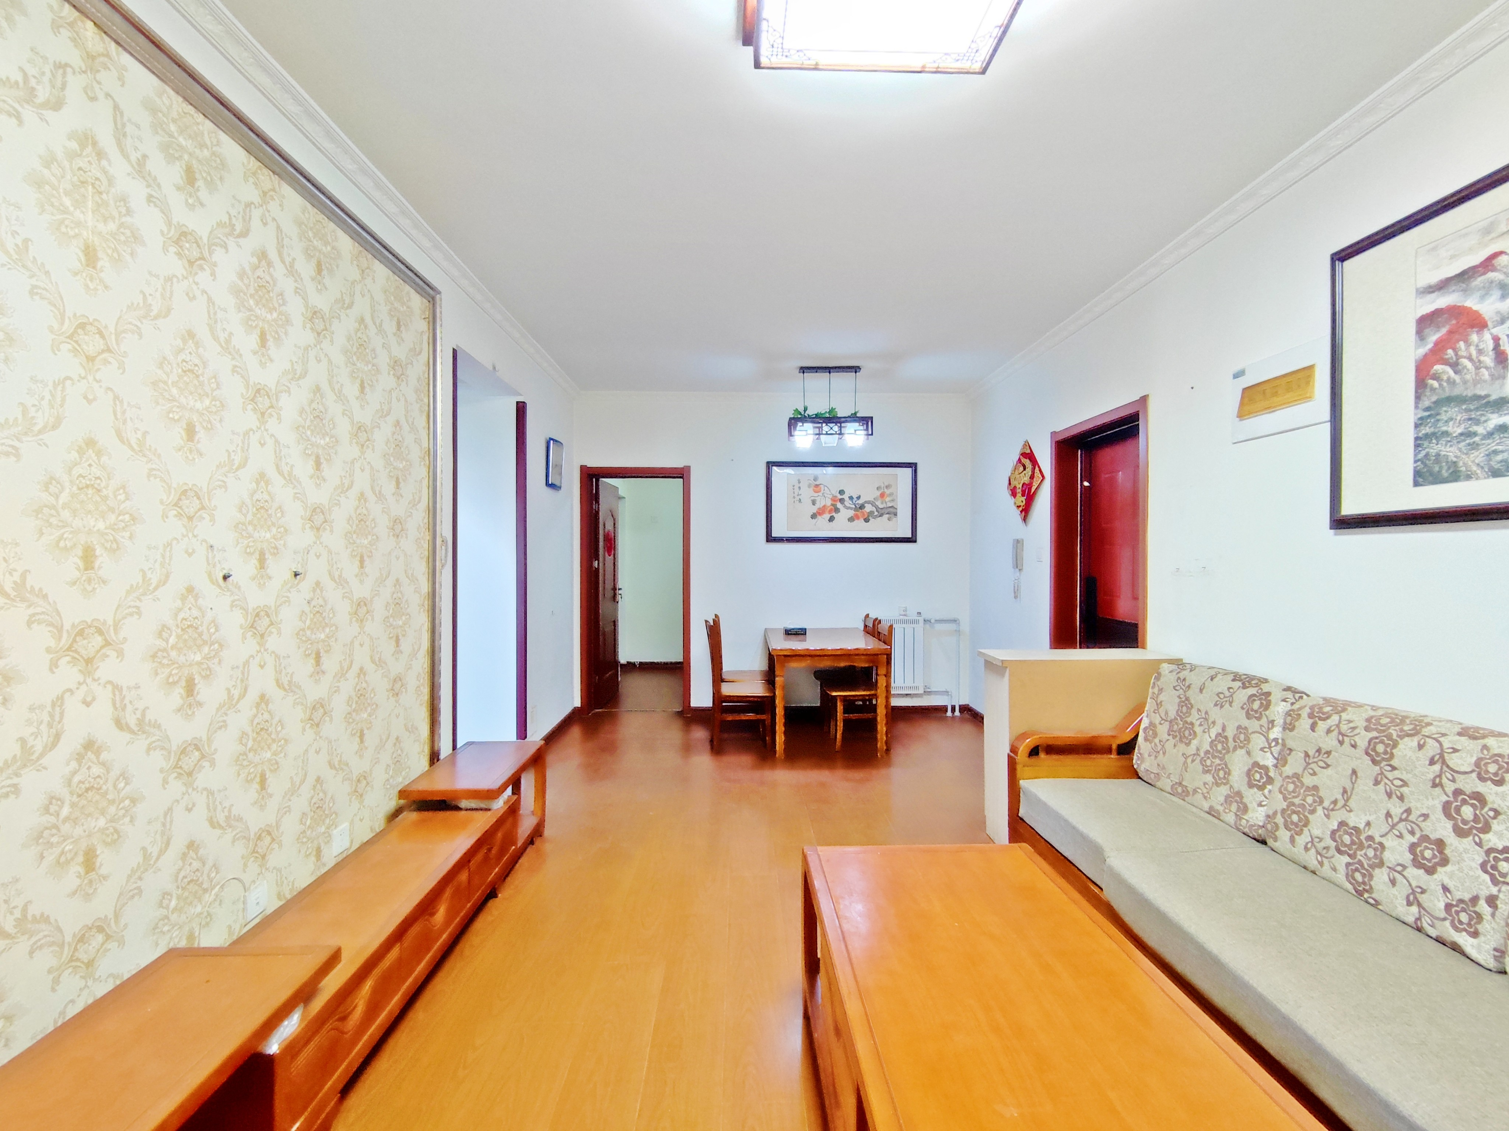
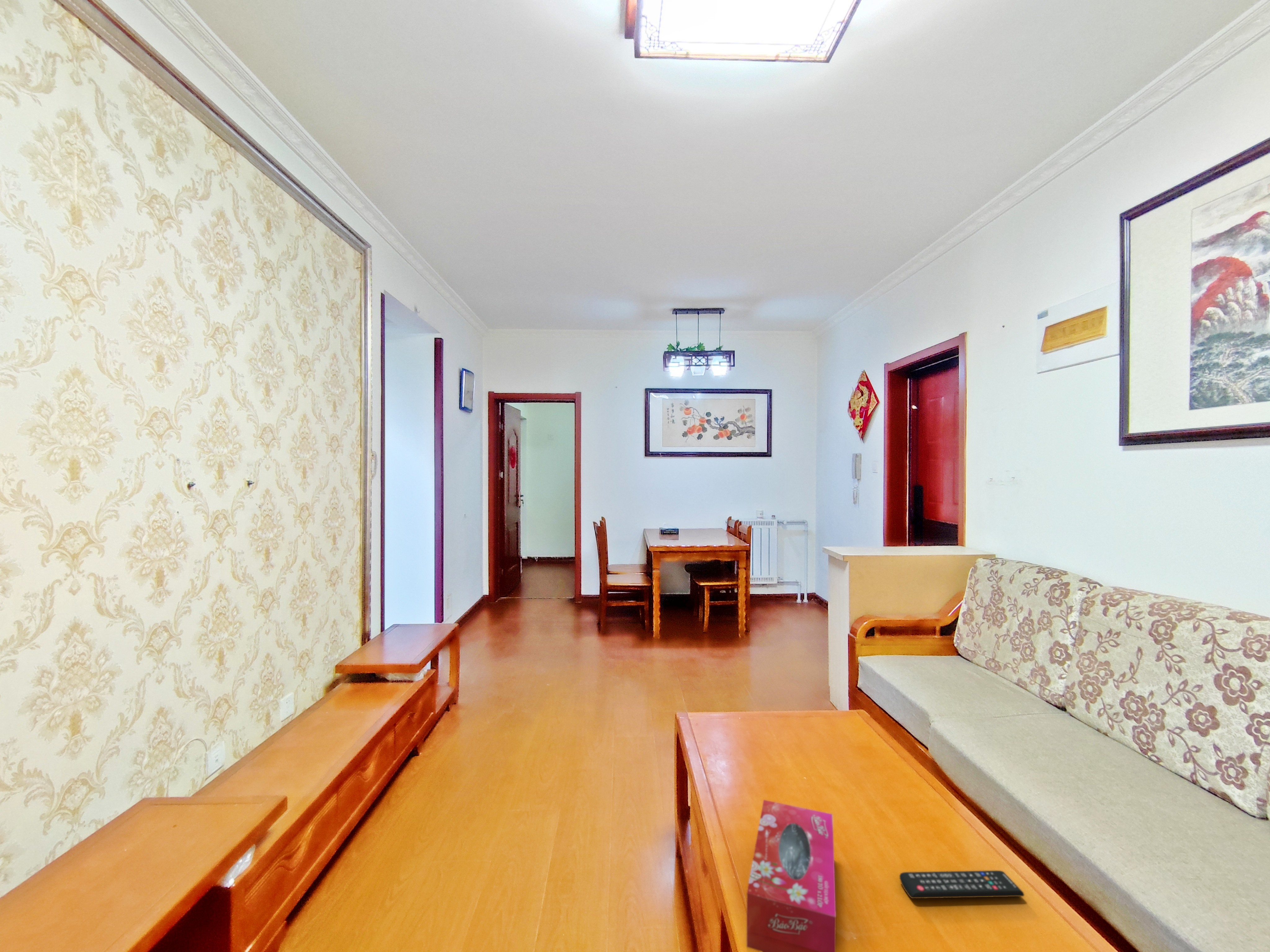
+ remote control [899,870,1025,899]
+ tissue box [746,800,836,952]
